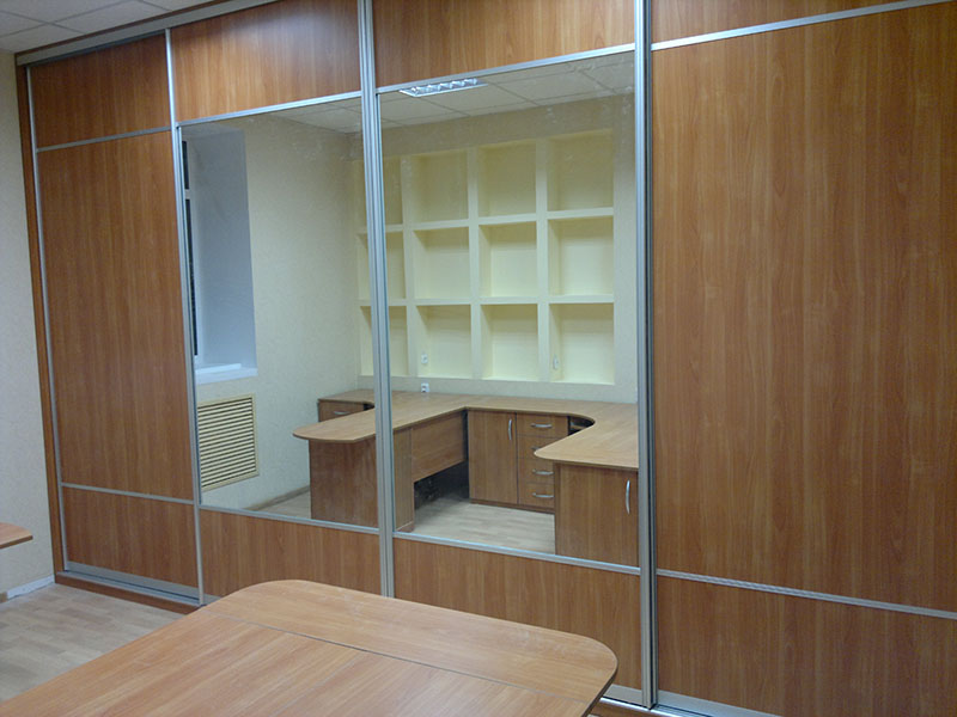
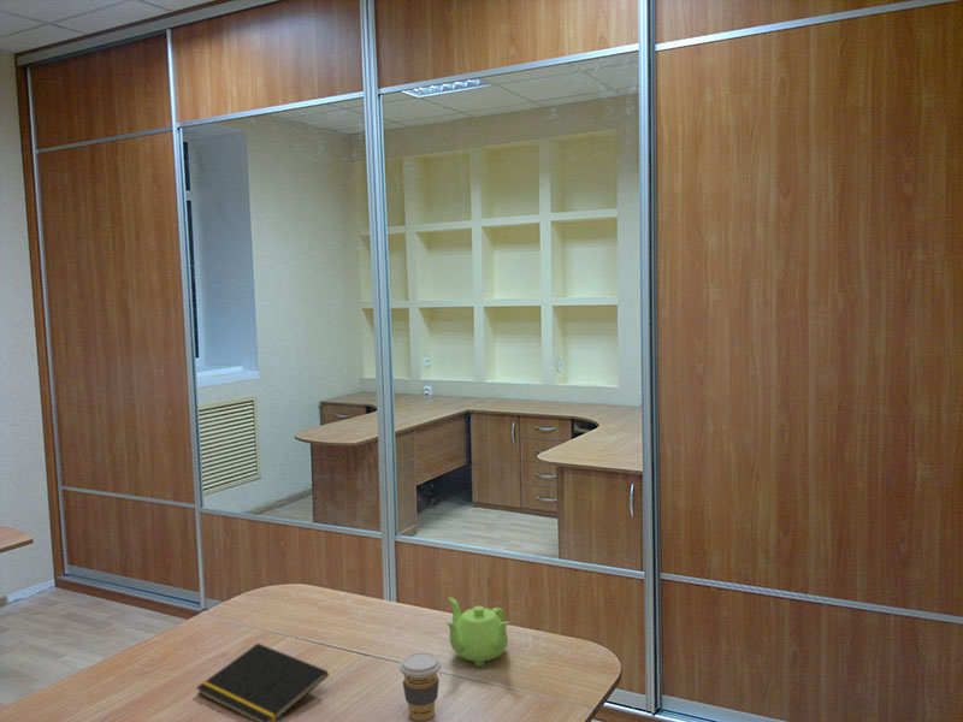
+ notepad [195,643,330,722]
+ coffee cup [398,651,442,722]
+ teapot [443,596,510,668]
